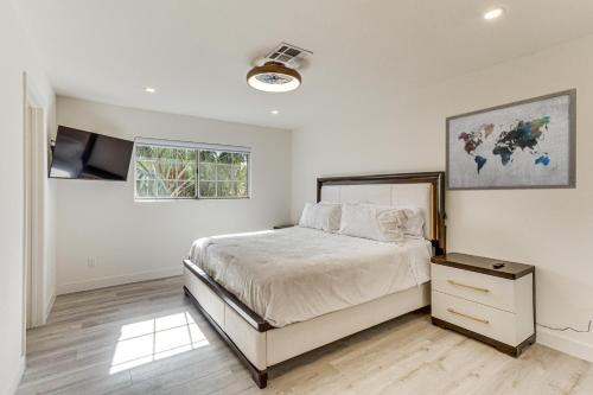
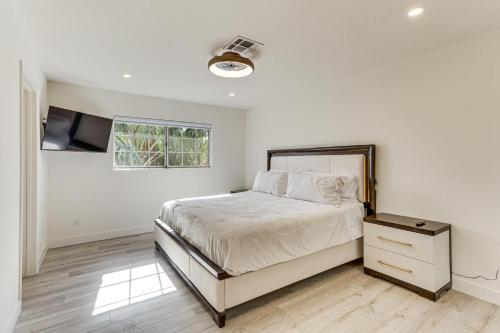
- wall art [445,87,578,192]
